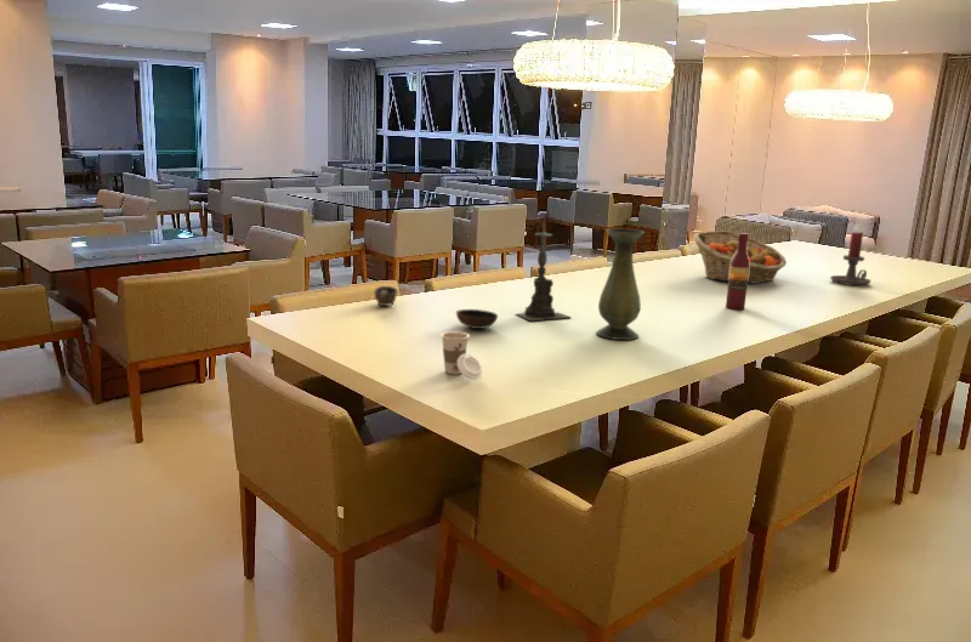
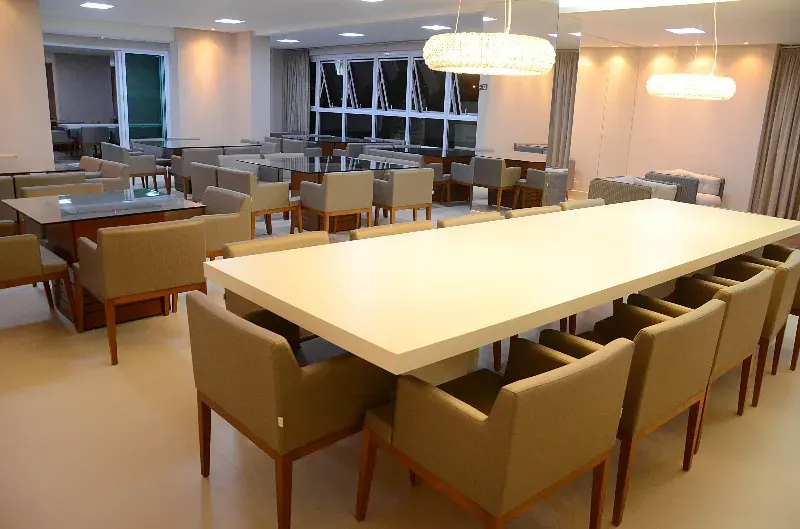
- candle holder [515,218,573,322]
- cup [373,285,399,307]
- candle holder [829,232,873,286]
- vase [595,227,646,341]
- bowl [455,308,499,330]
- wine bottle [725,232,749,312]
- fruit basket [693,229,788,284]
- cup [439,330,484,381]
